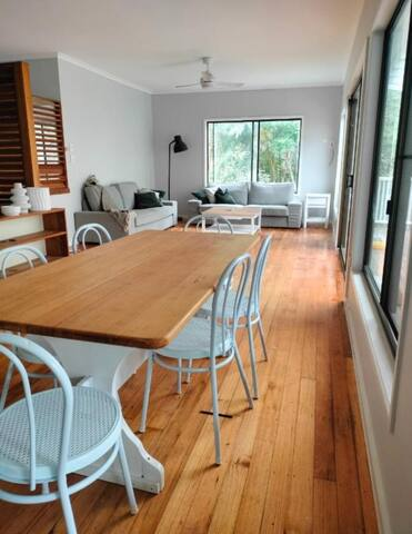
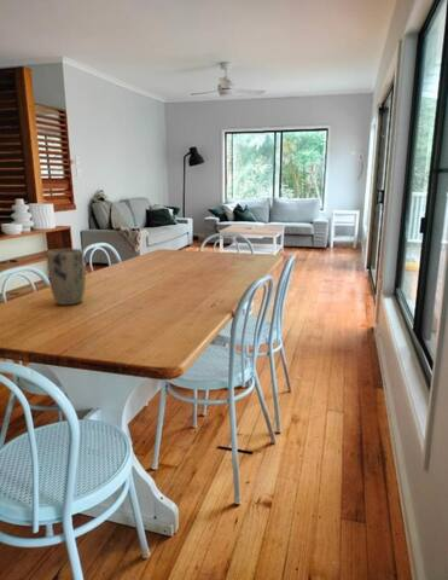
+ plant pot [46,248,87,306]
